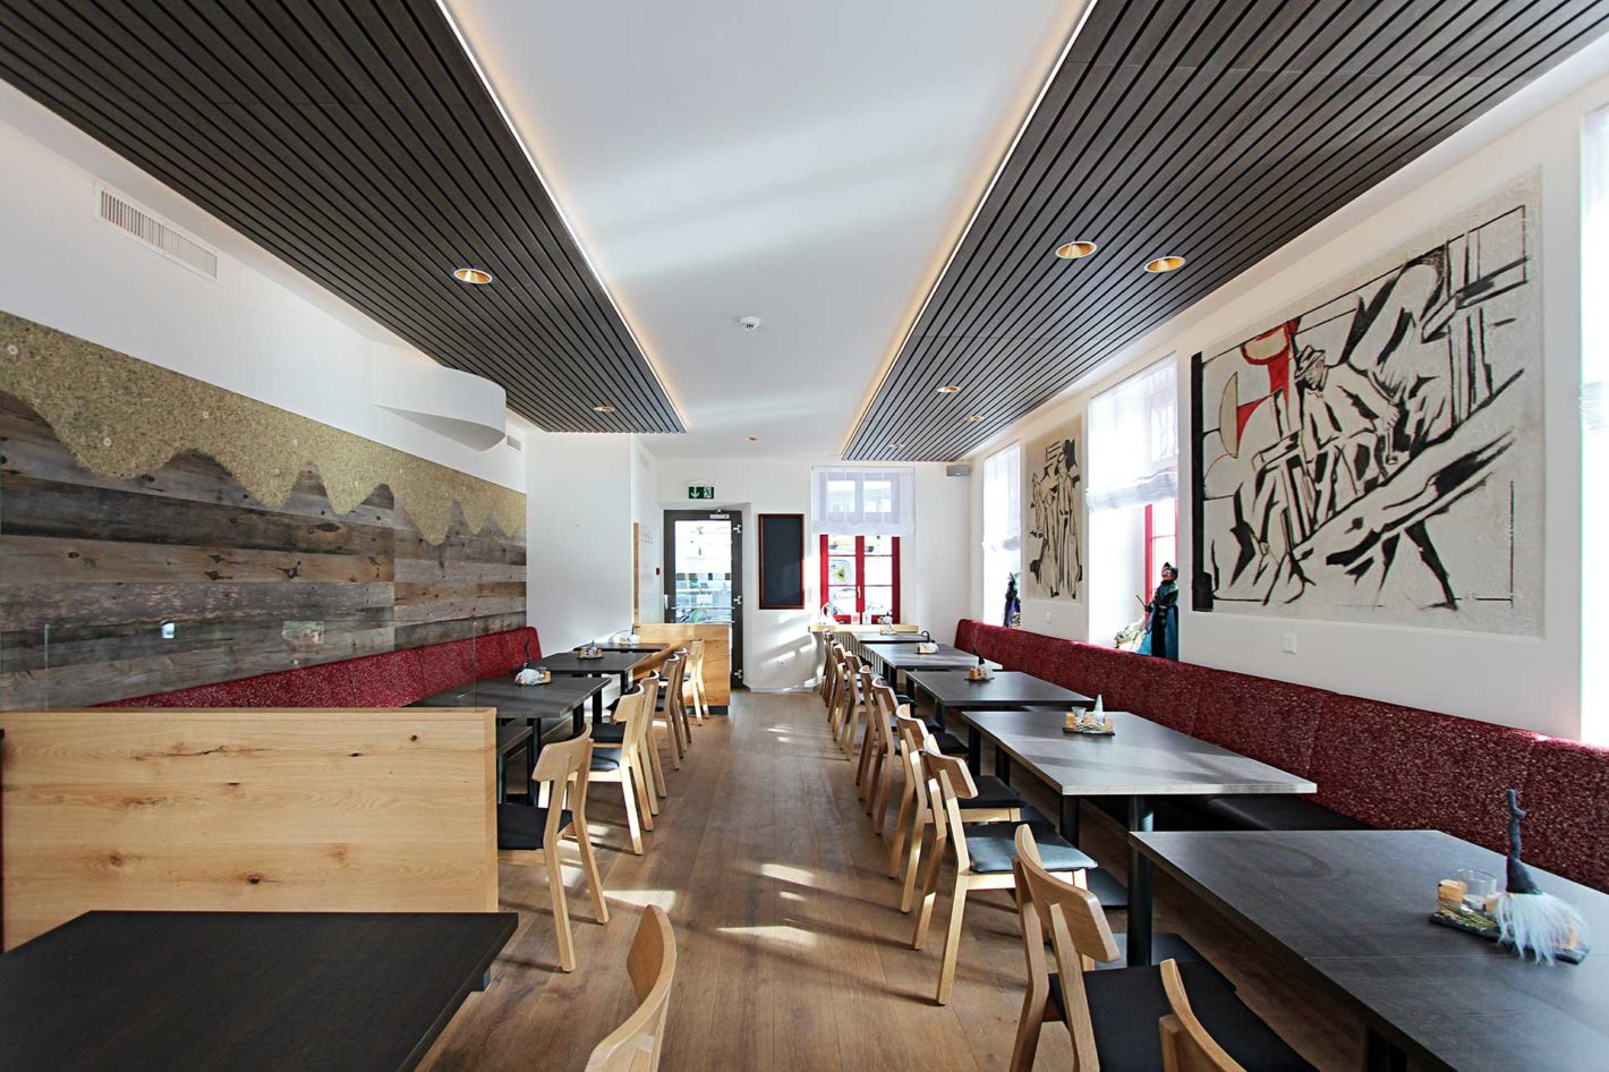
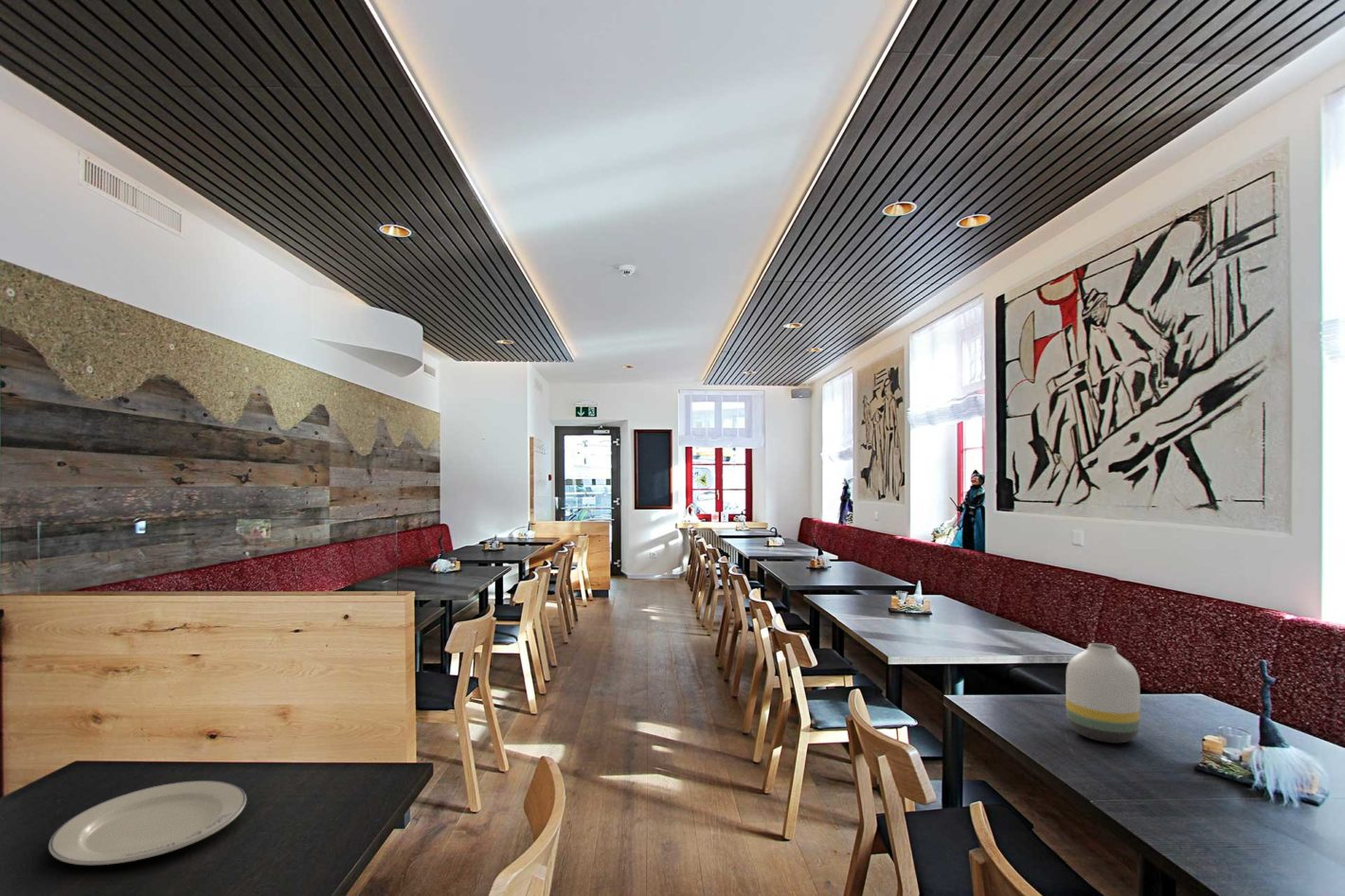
+ vase [1065,642,1140,744]
+ chinaware [47,780,247,866]
